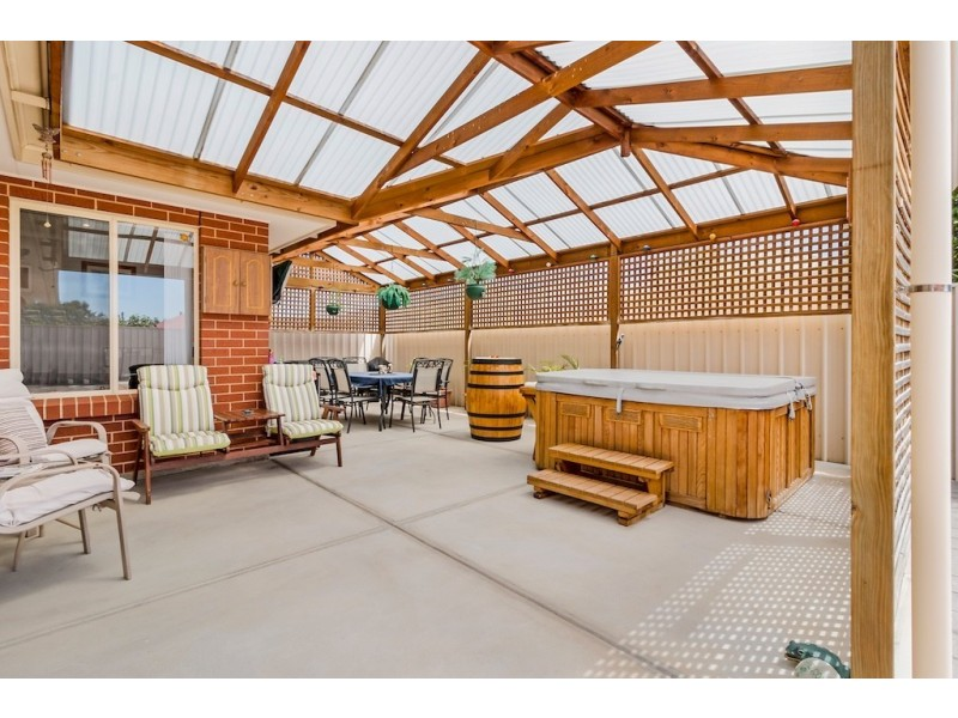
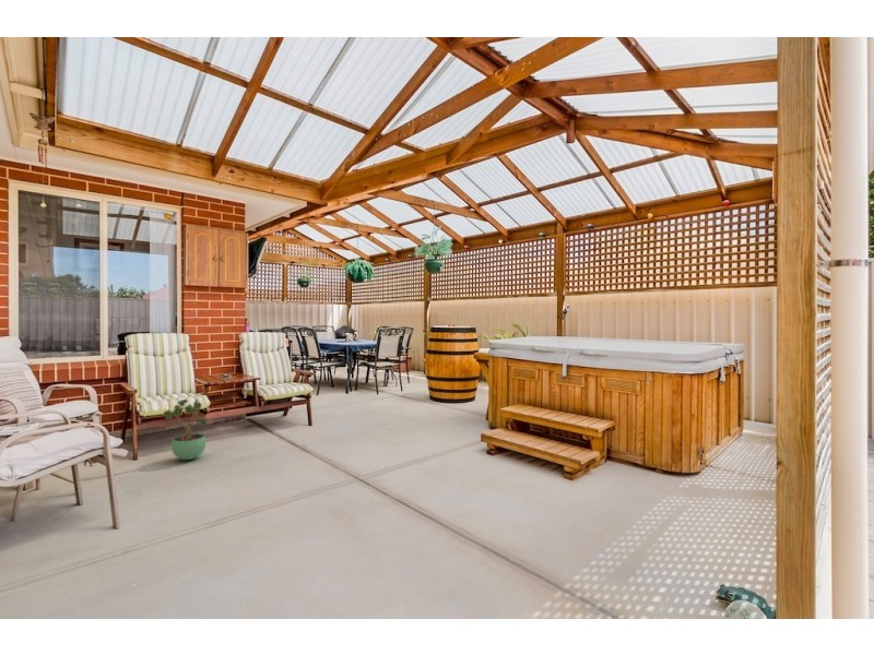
+ potted plant [163,398,209,461]
